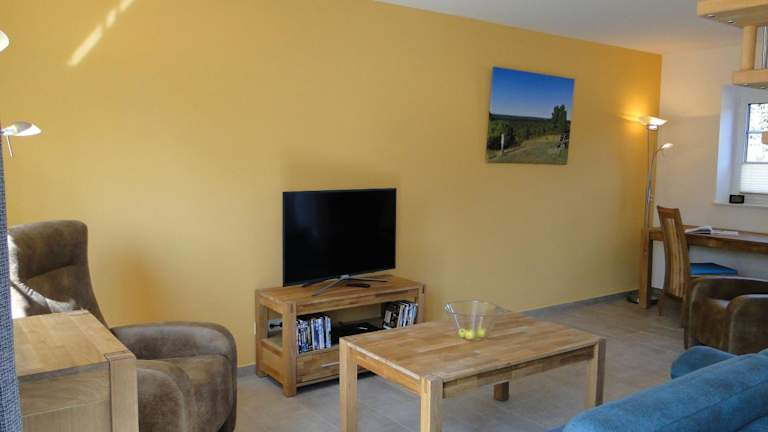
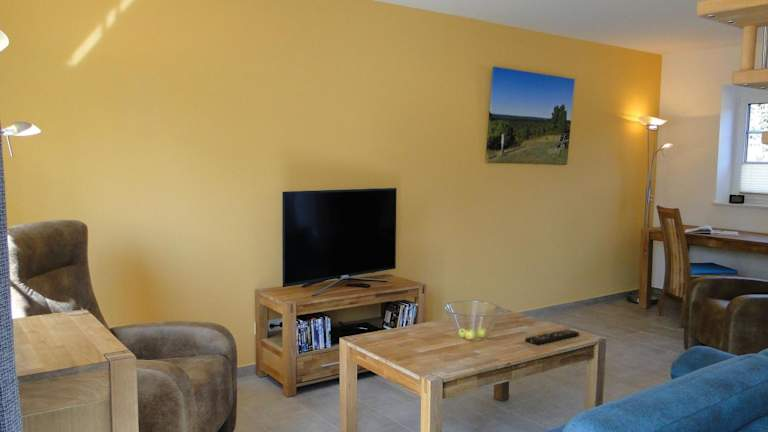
+ remote control [524,328,580,346]
